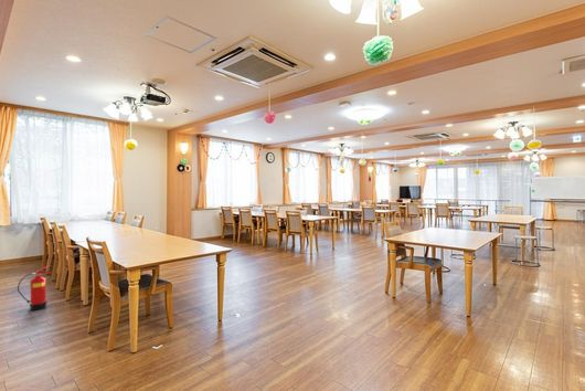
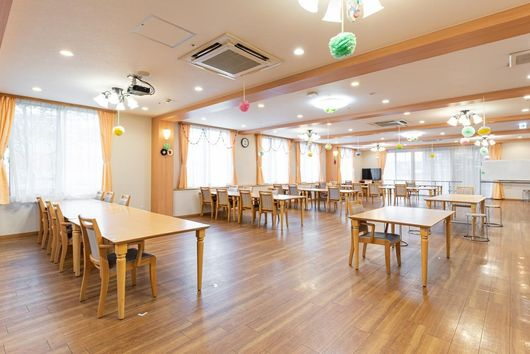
- fire extinguisher [17,264,52,311]
